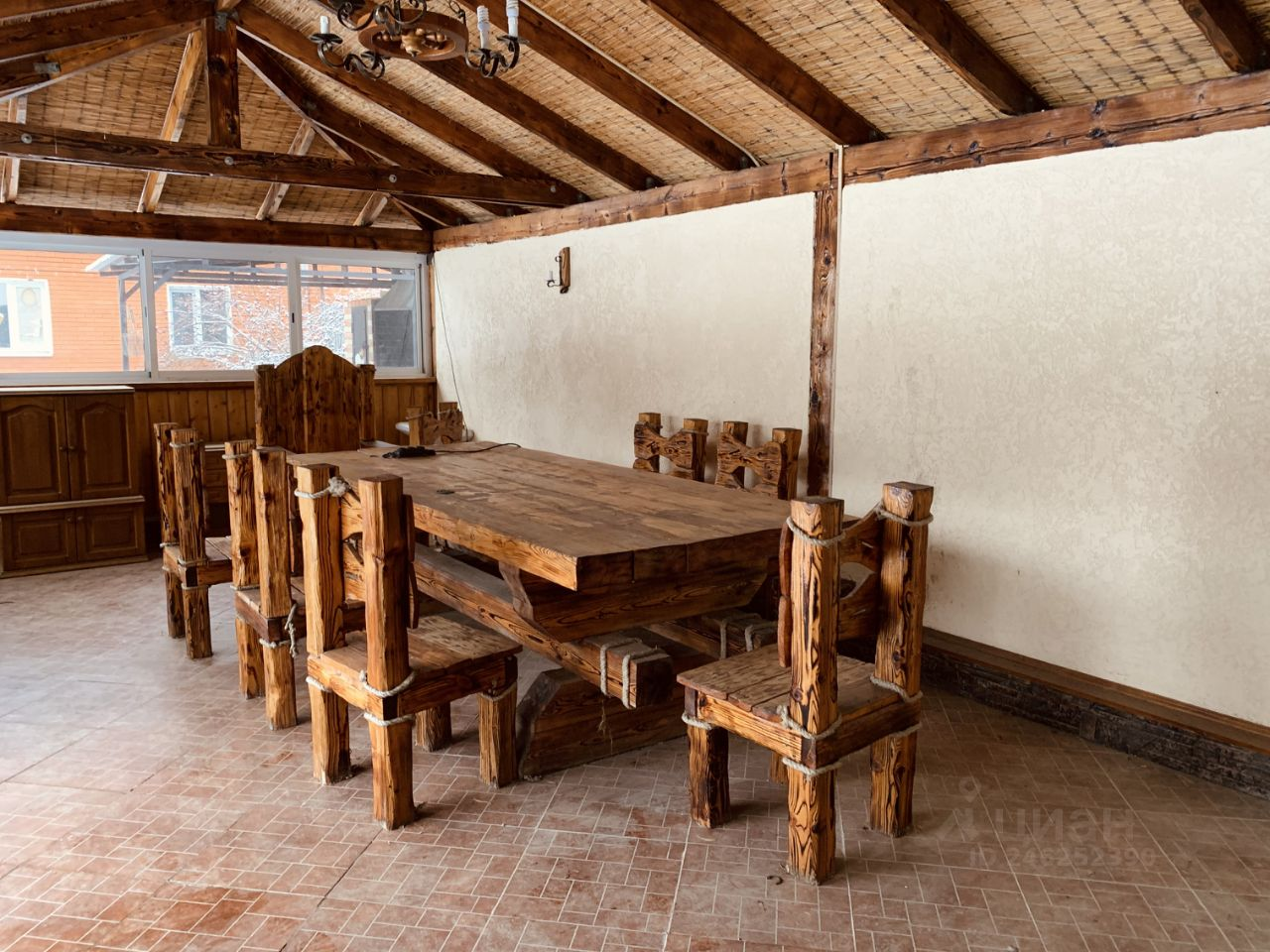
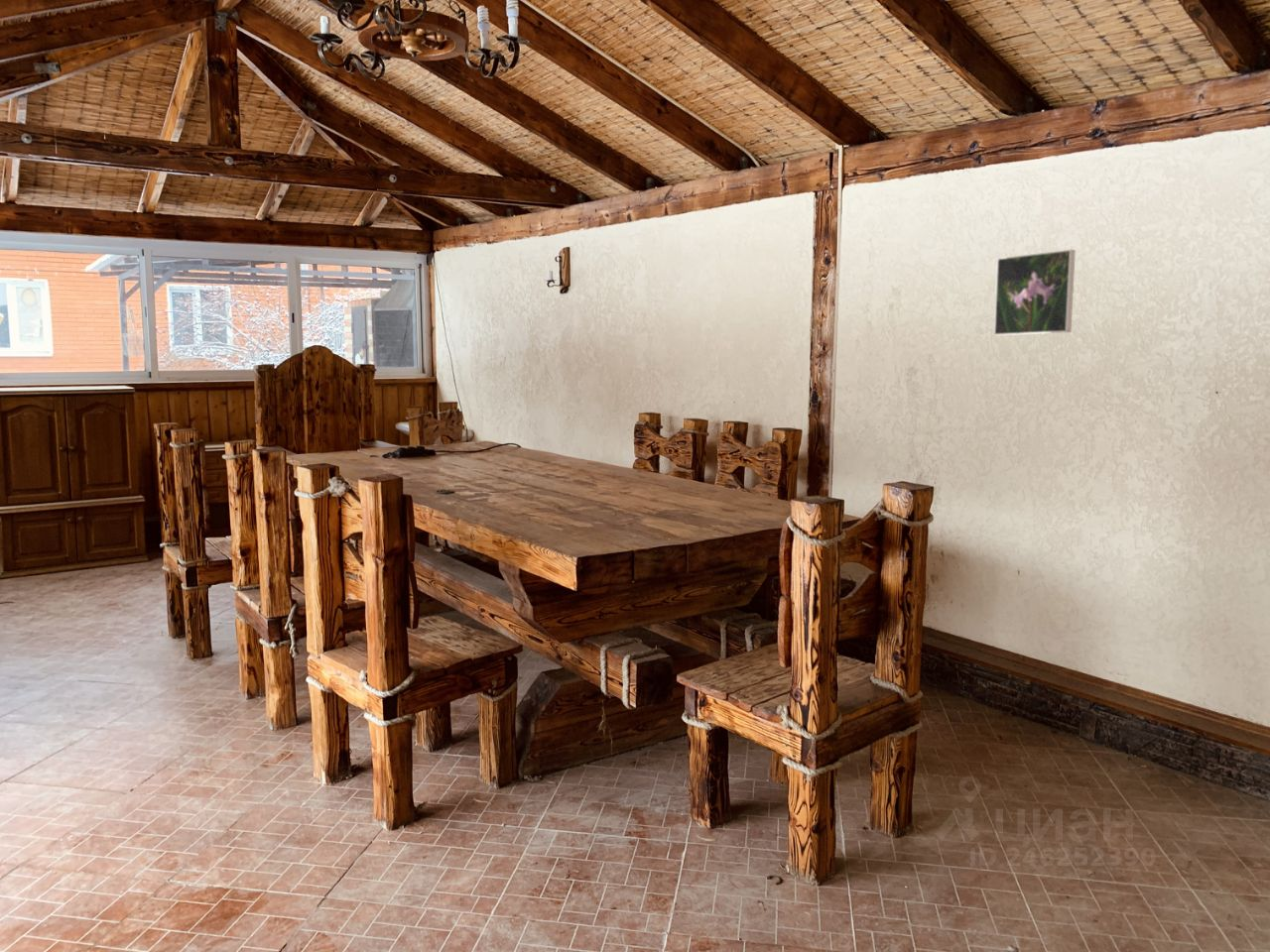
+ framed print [993,249,1077,336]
